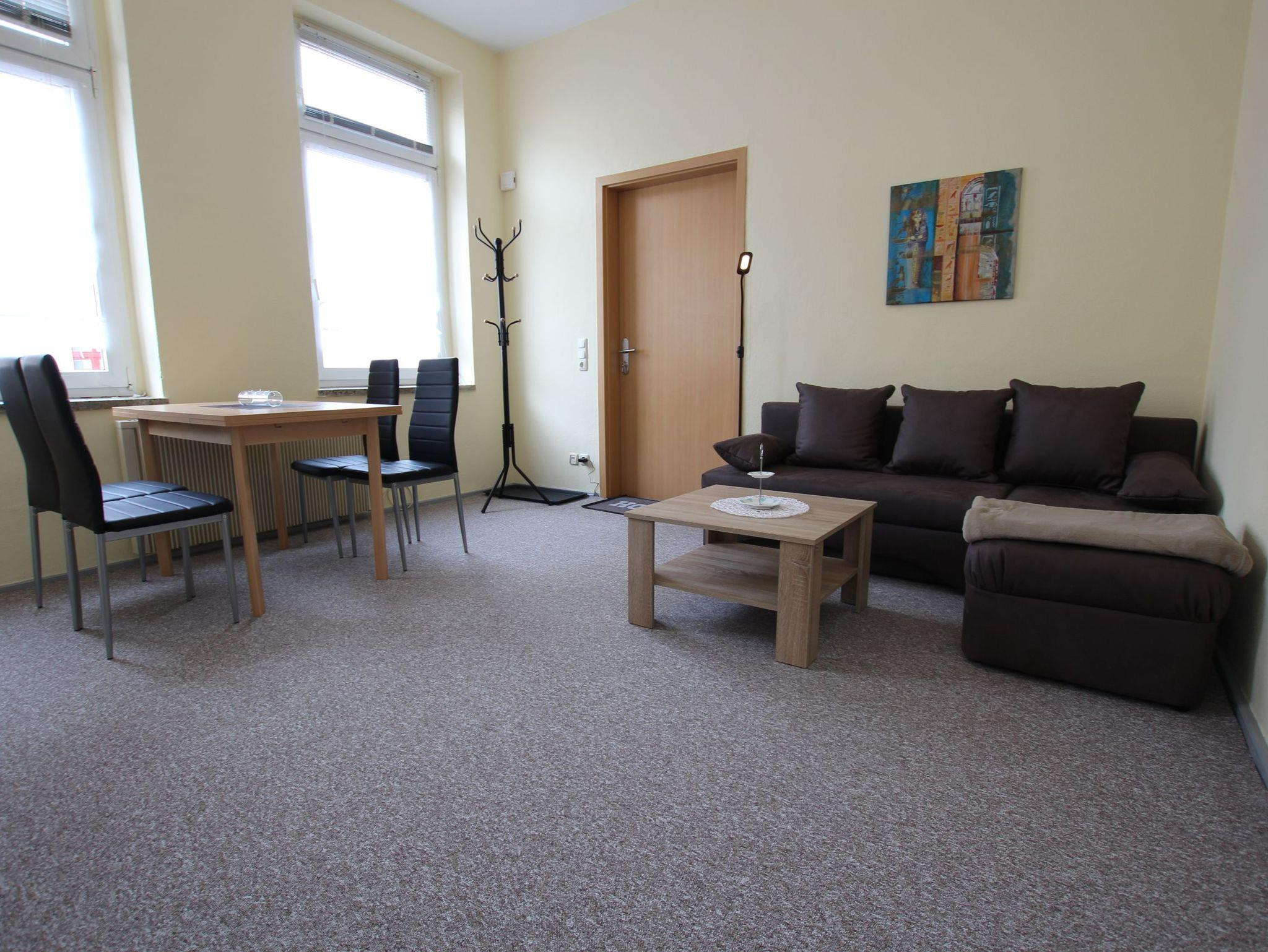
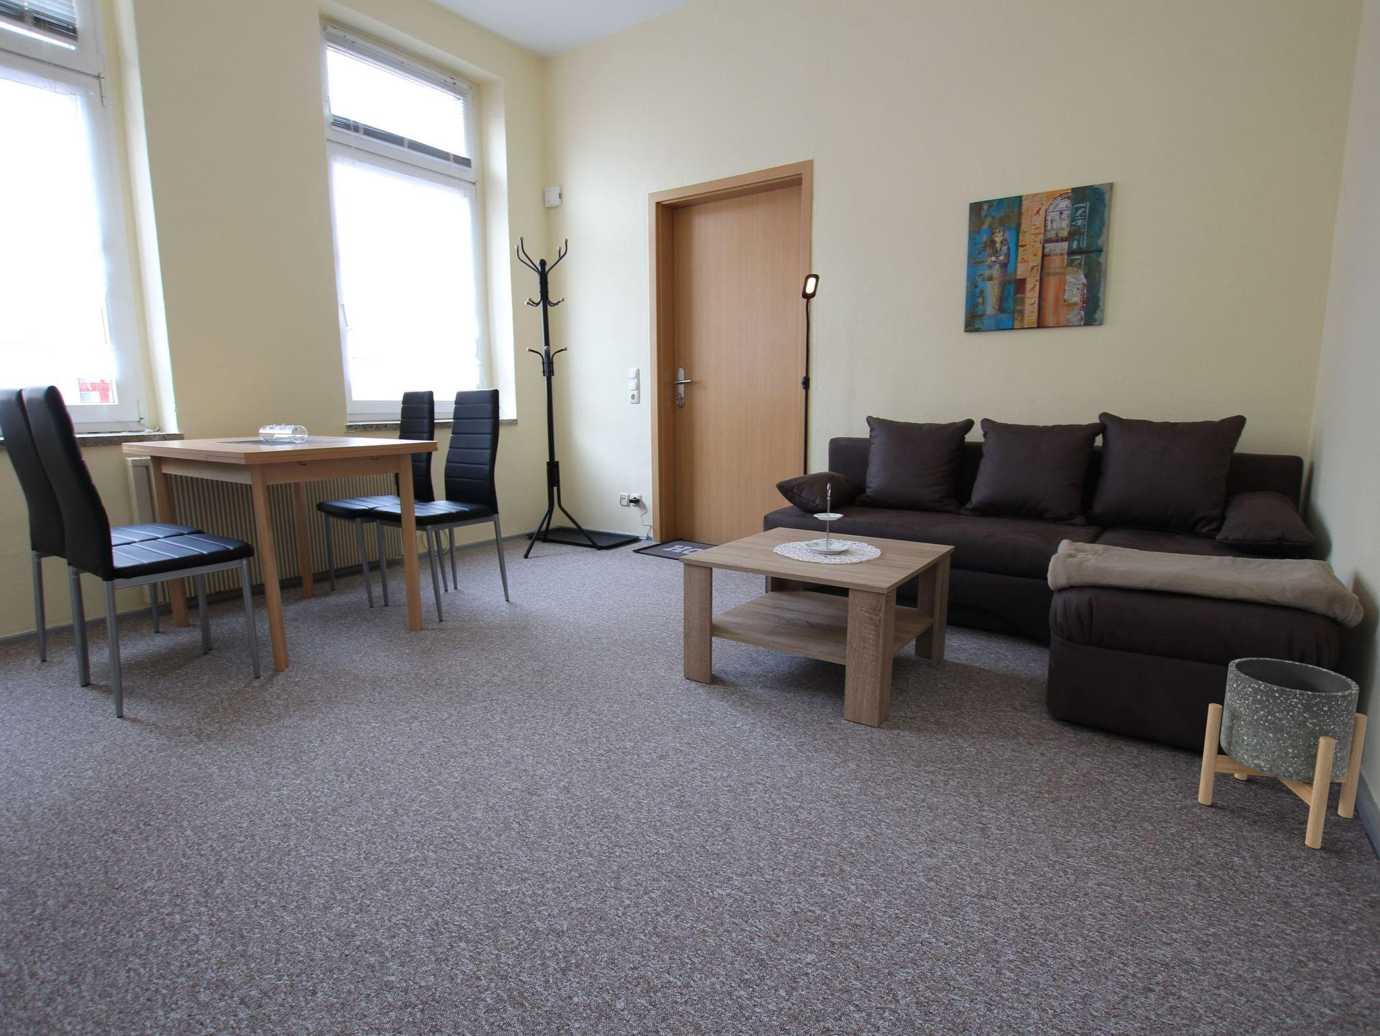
+ planter [1197,657,1368,850]
